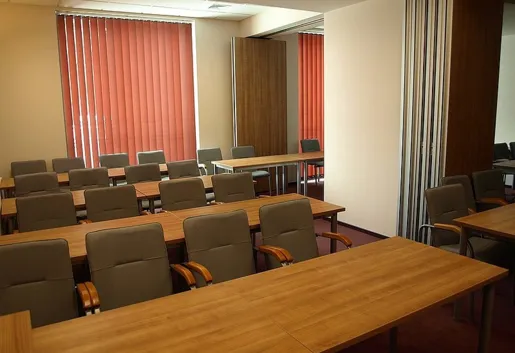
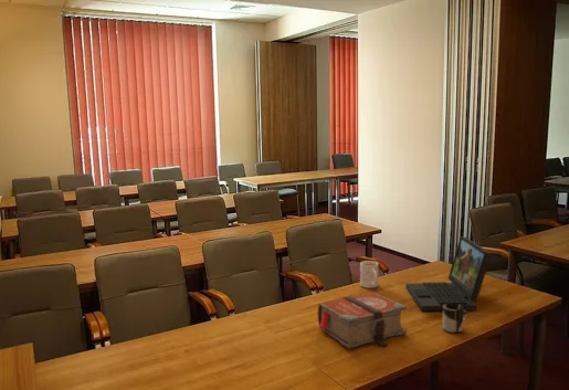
+ laptop [404,235,493,312]
+ cup [442,303,468,334]
+ mug [359,260,379,289]
+ bible [317,292,408,350]
